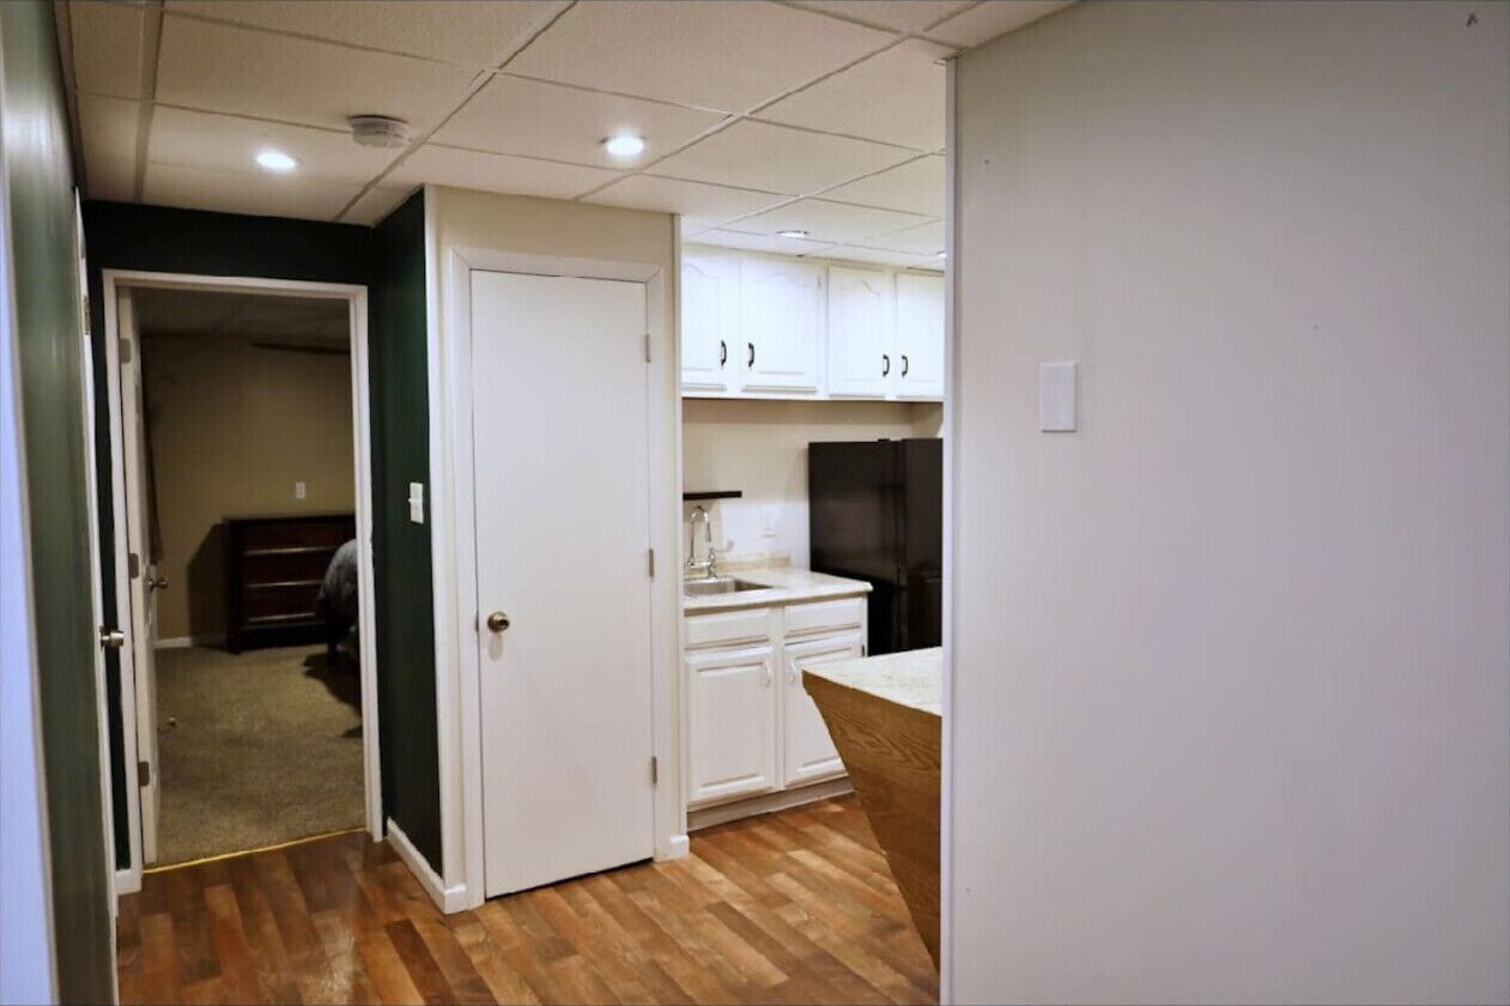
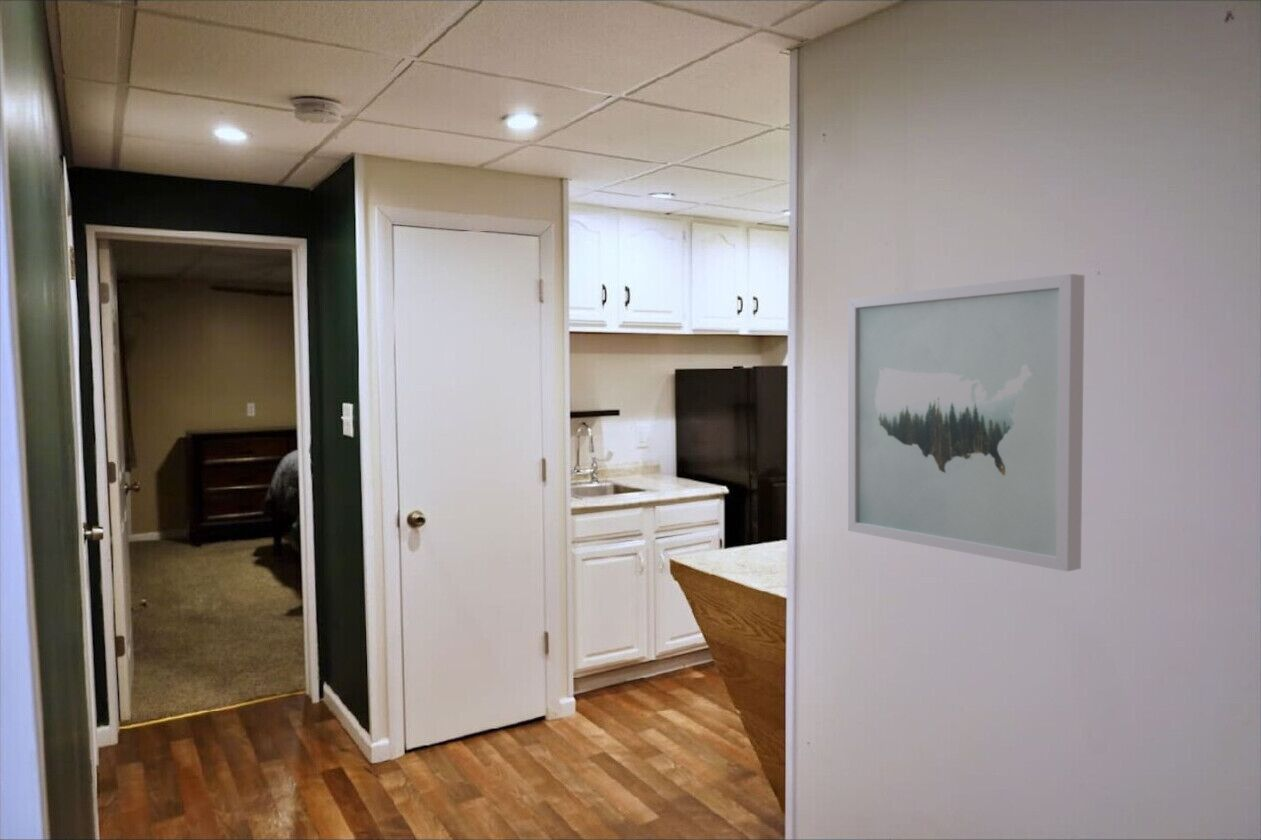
+ wall art [847,273,1086,573]
